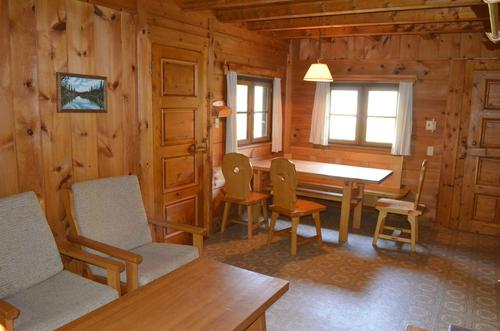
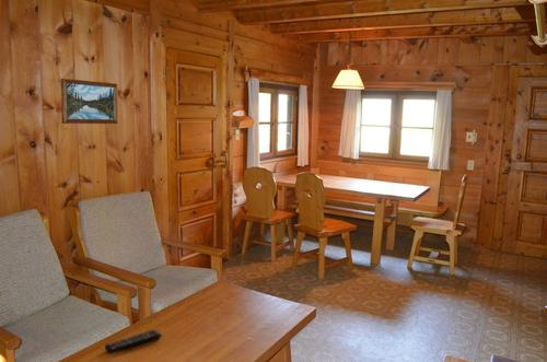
+ remote control [104,329,162,354]
